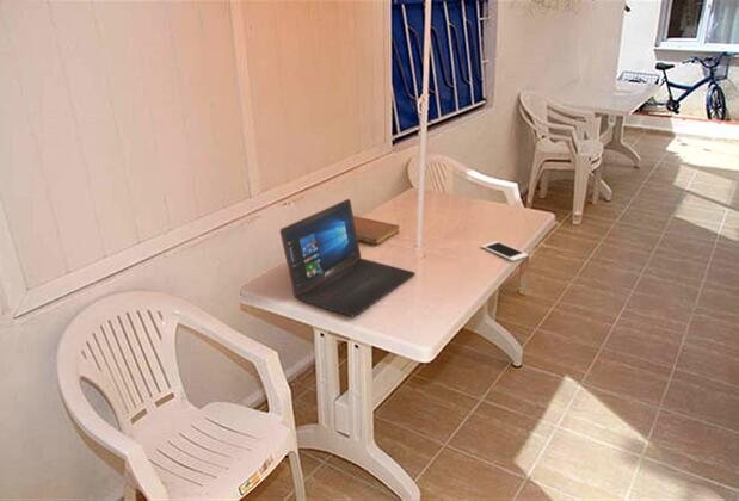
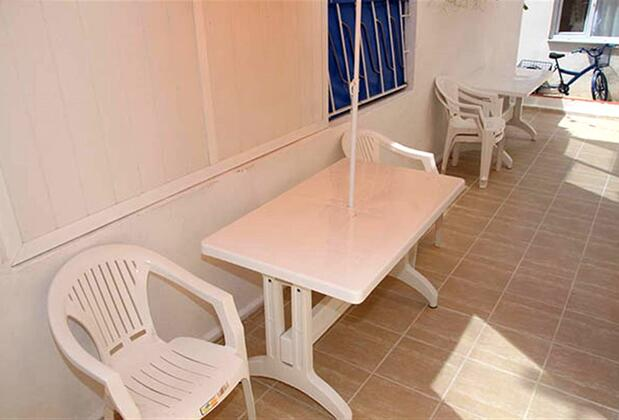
- notebook [353,215,401,246]
- laptop [279,198,417,317]
- cell phone [480,240,530,262]
